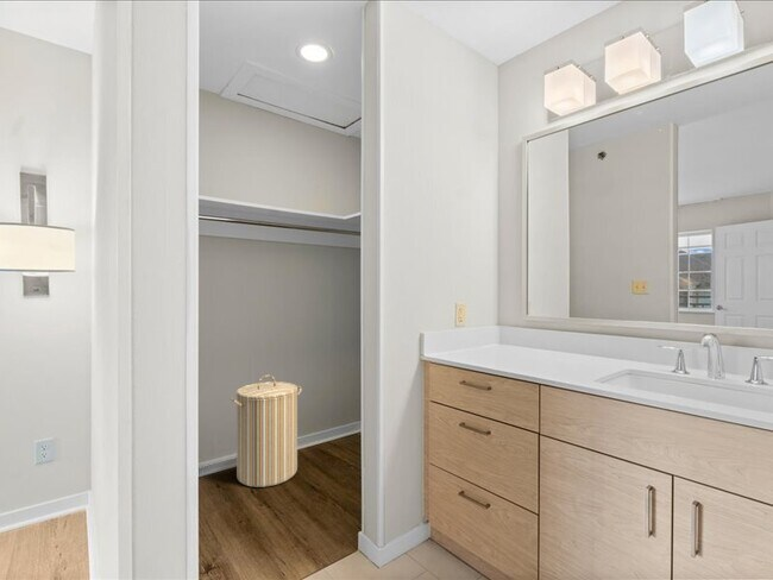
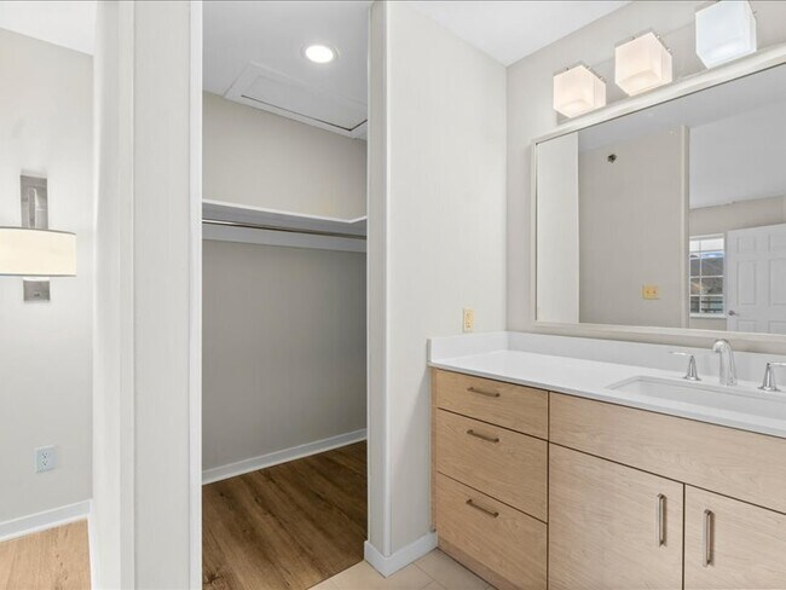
- laundry hamper [228,374,302,488]
